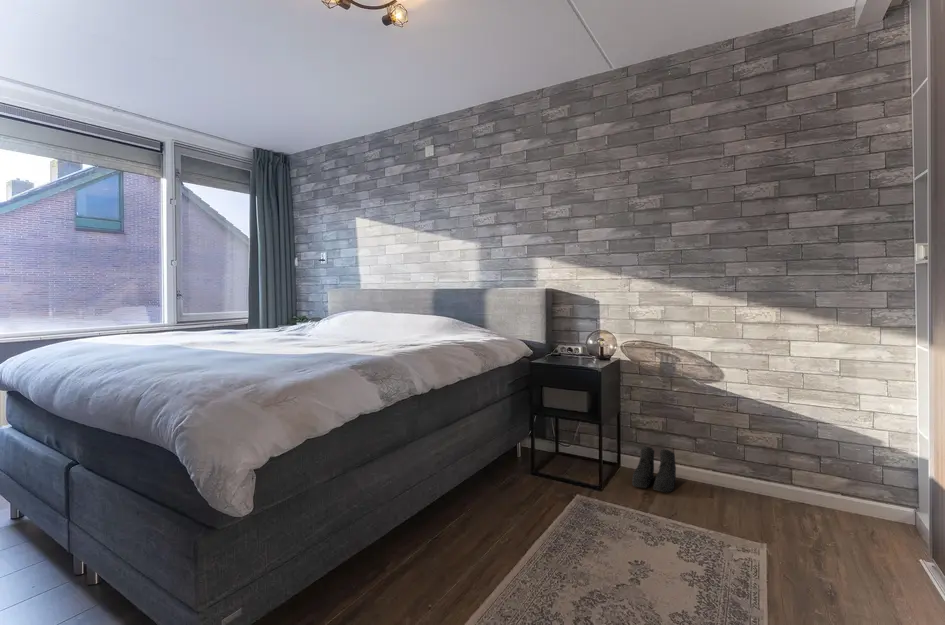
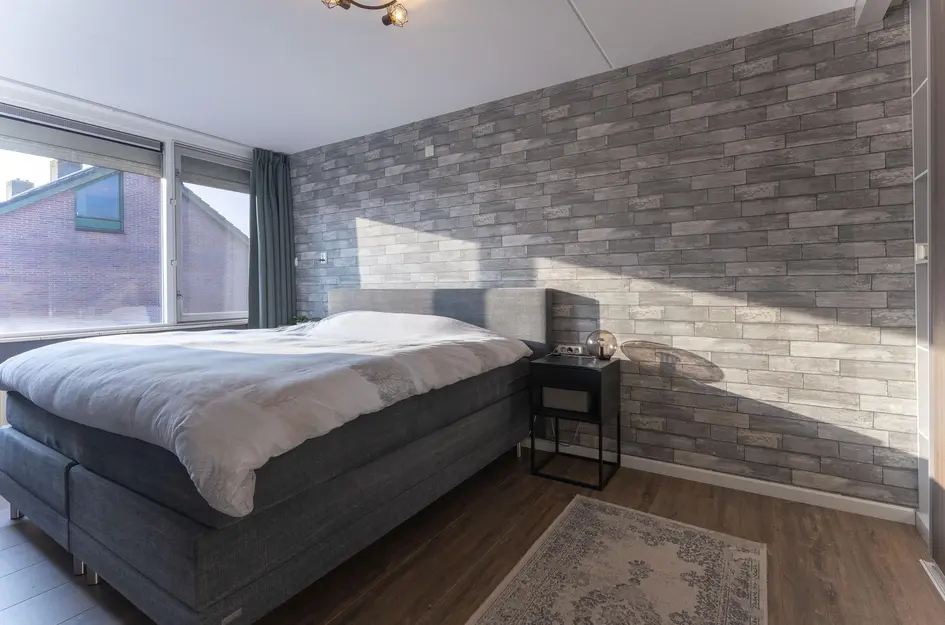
- boots [631,445,677,493]
